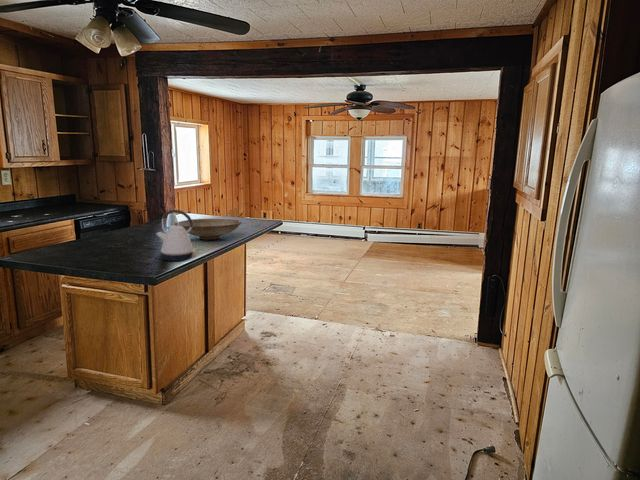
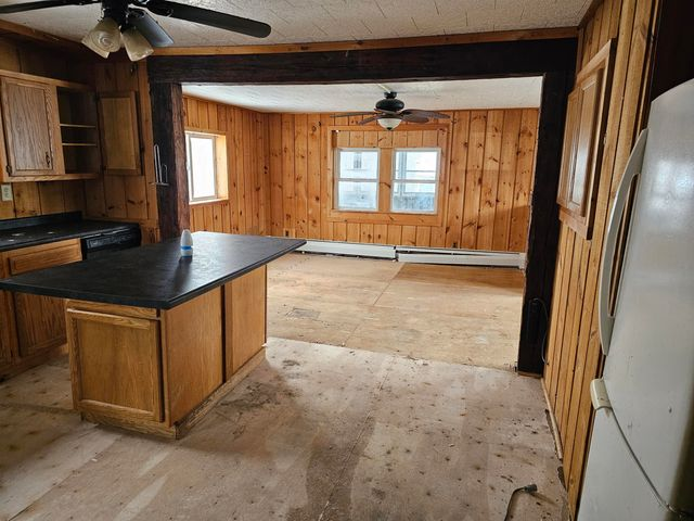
- kettle [155,209,197,262]
- decorative bowl [175,218,242,241]
